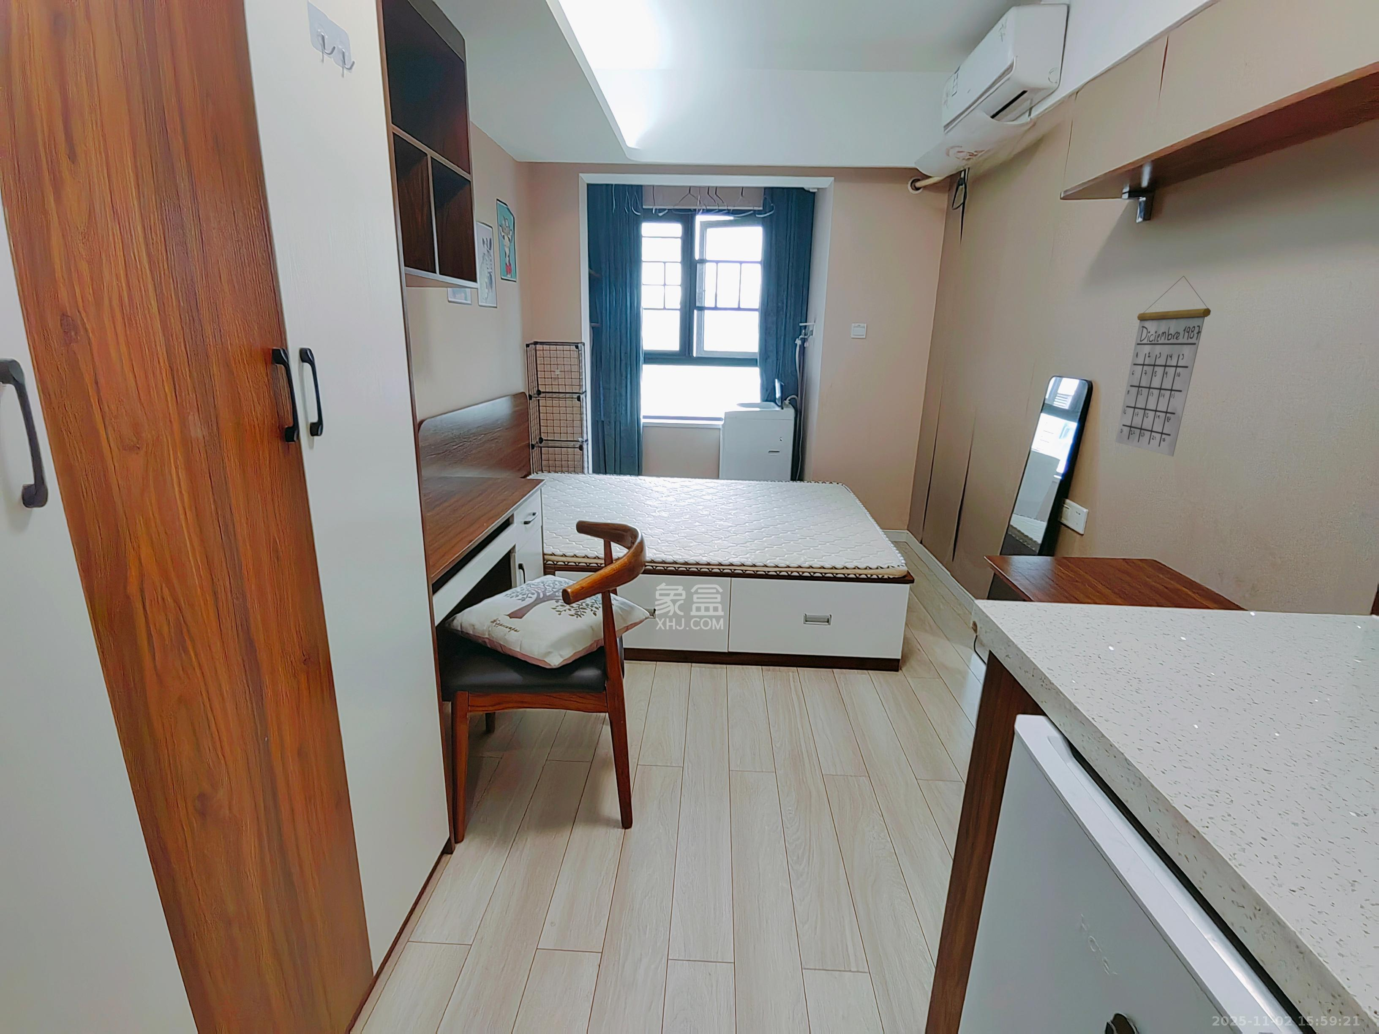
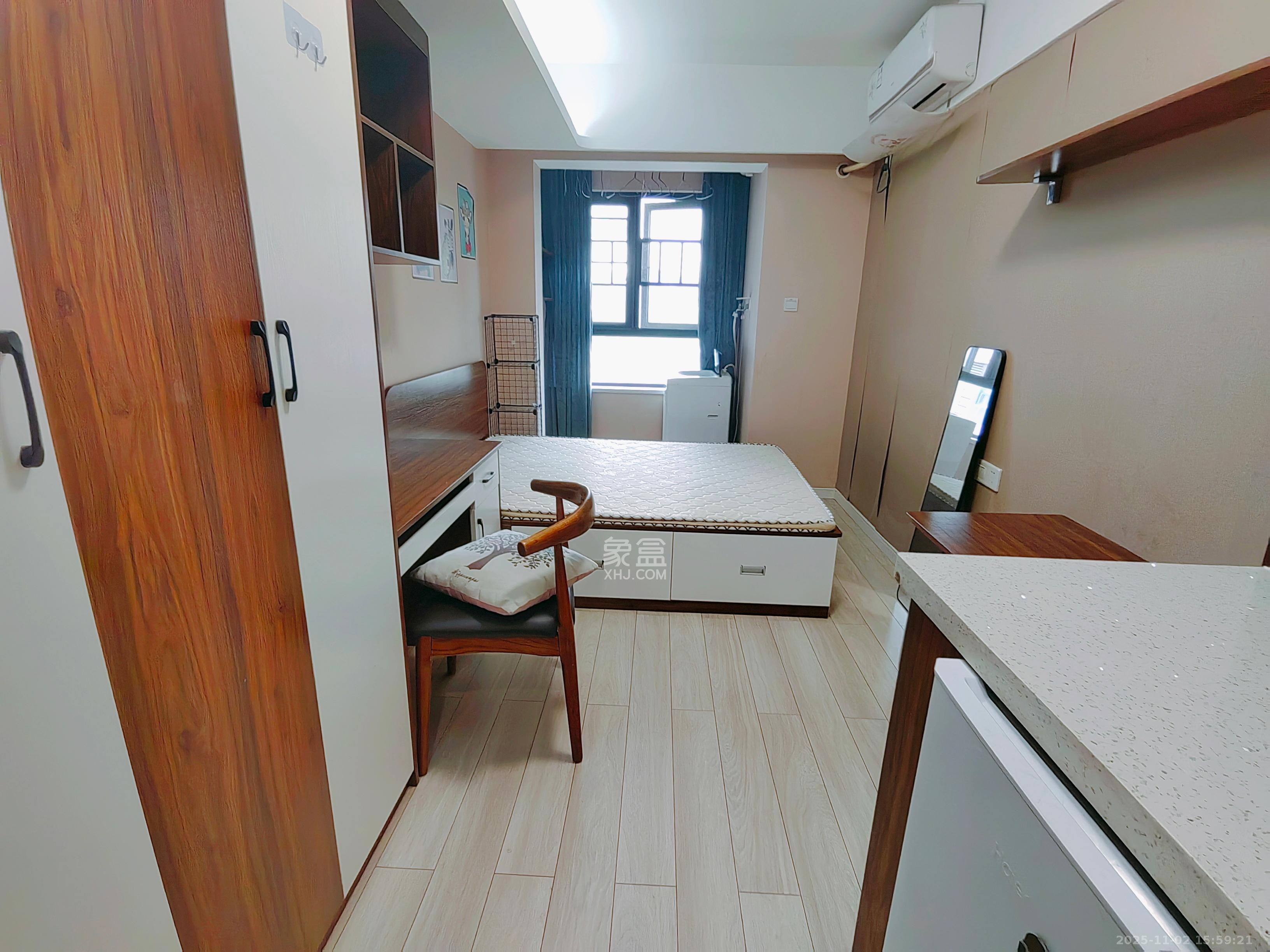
- calendar [1114,276,1212,457]
